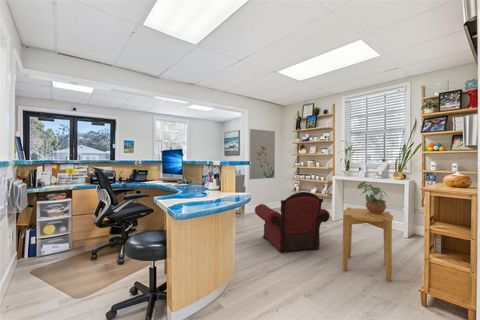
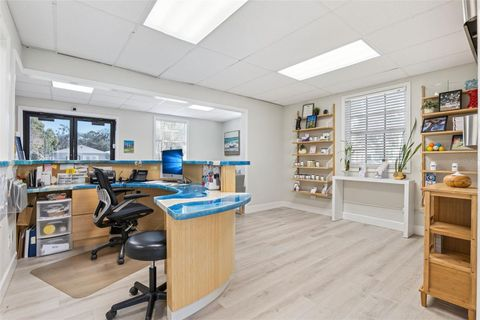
- wall art [248,128,276,180]
- side table [342,207,394,283]
- armchair [254,191,331,254]
- potted plant [357,180,388,214]
